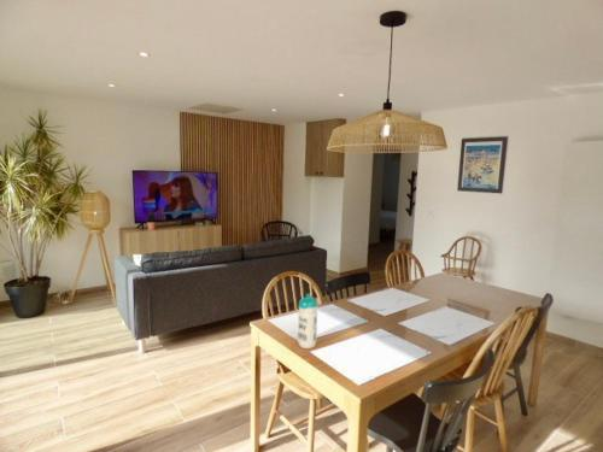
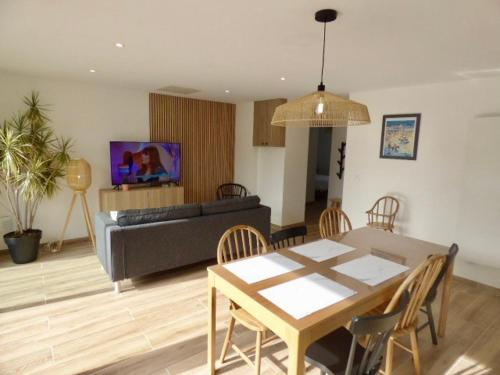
- water bottle [297,293,318,350]
